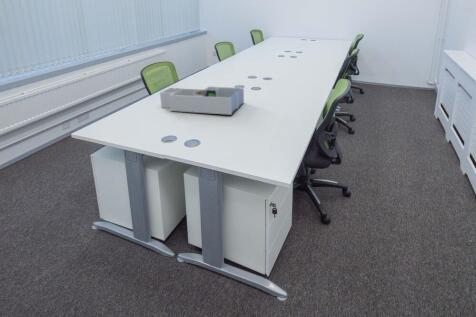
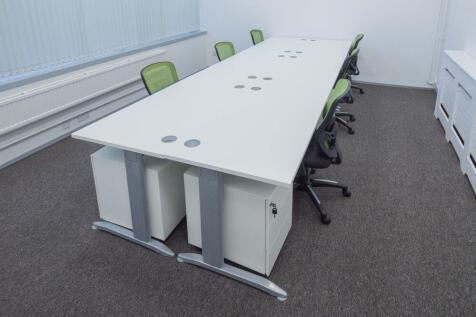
- desk organizer [159,86,245,116]
